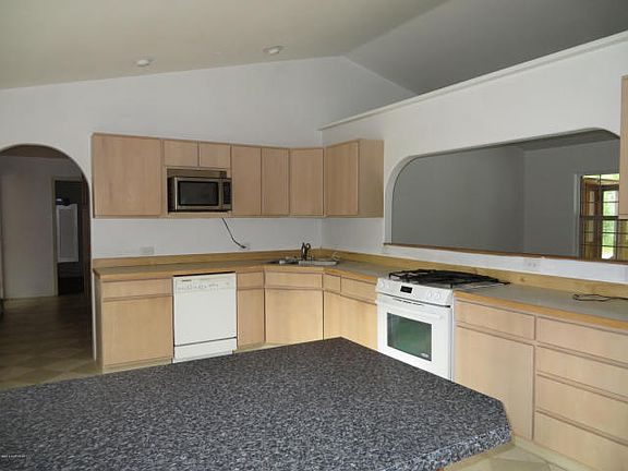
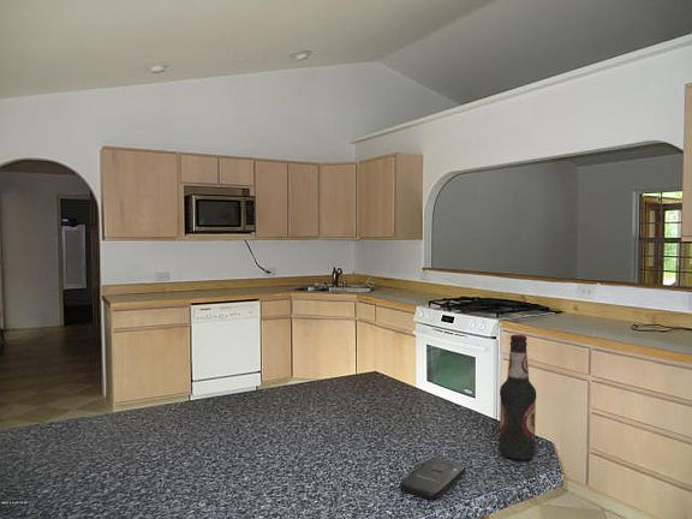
+ smartphone [399,457,467,500]
+ bottle [499,334,537,461]
